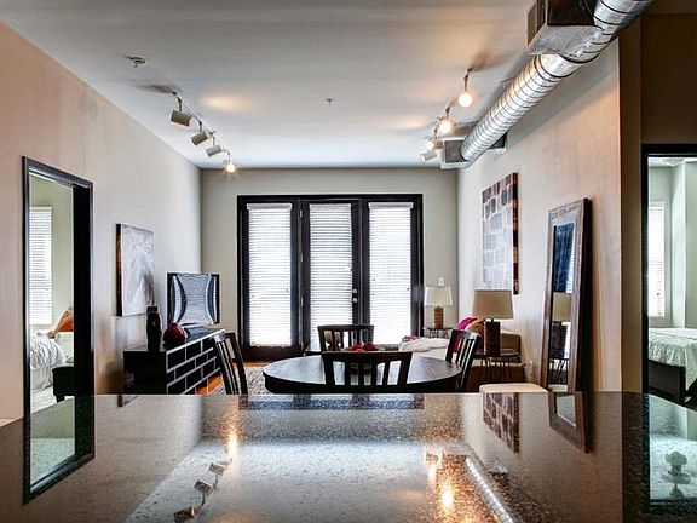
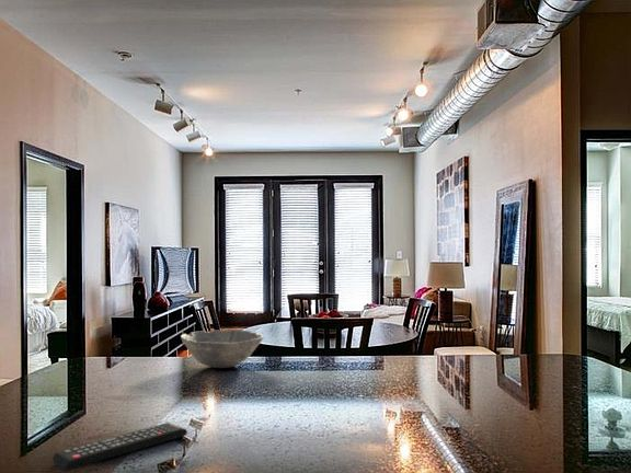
+ bowl [180,328,264,369]
+ remote control [51,422,188,472]
